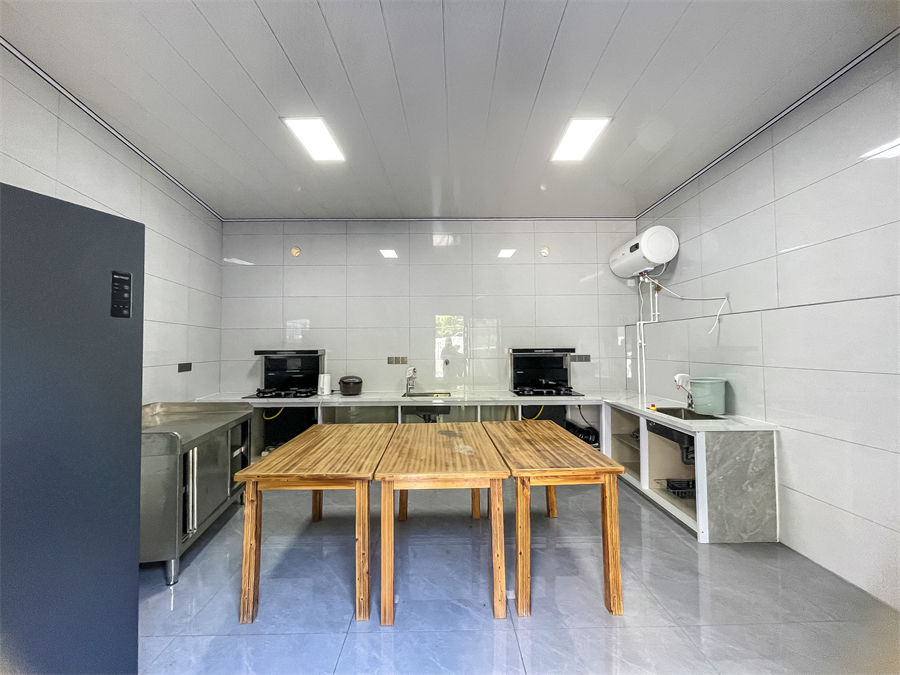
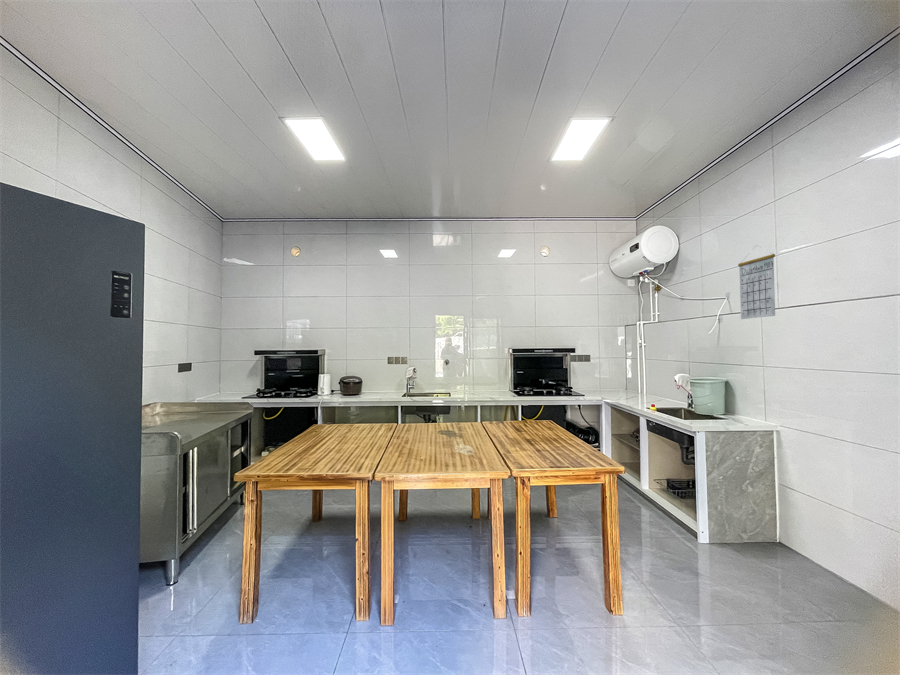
+ calendar [737,244,776,320]
